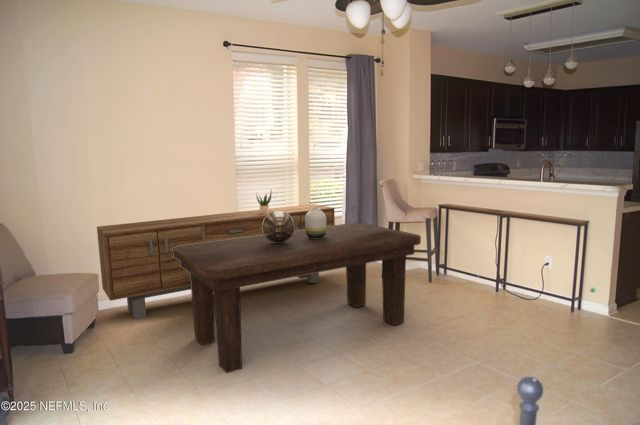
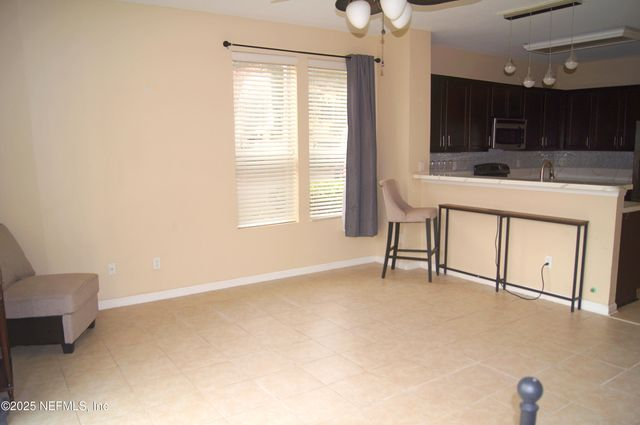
- dining table [172,222,422,374]
- potted plant [255,189,273,214]
- decorative bowl [262,211,295,243]
- sideboard [96,203,336,320]
- vase [305,208,326,238]
